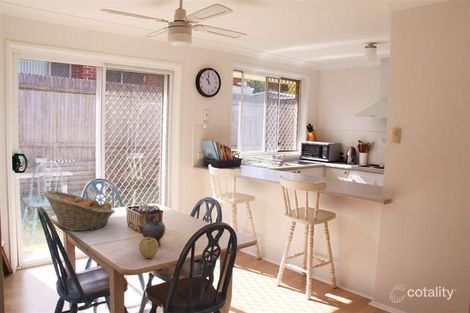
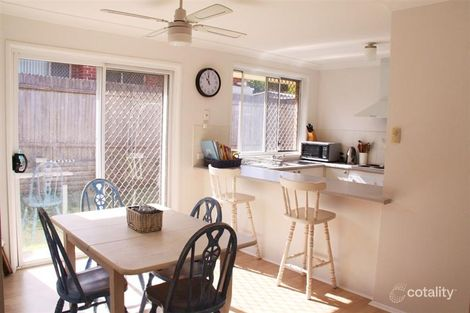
- apple [138,237,159,259]
- fruit basket [43,190,116,232]
- teapot [136,205,166,247]
